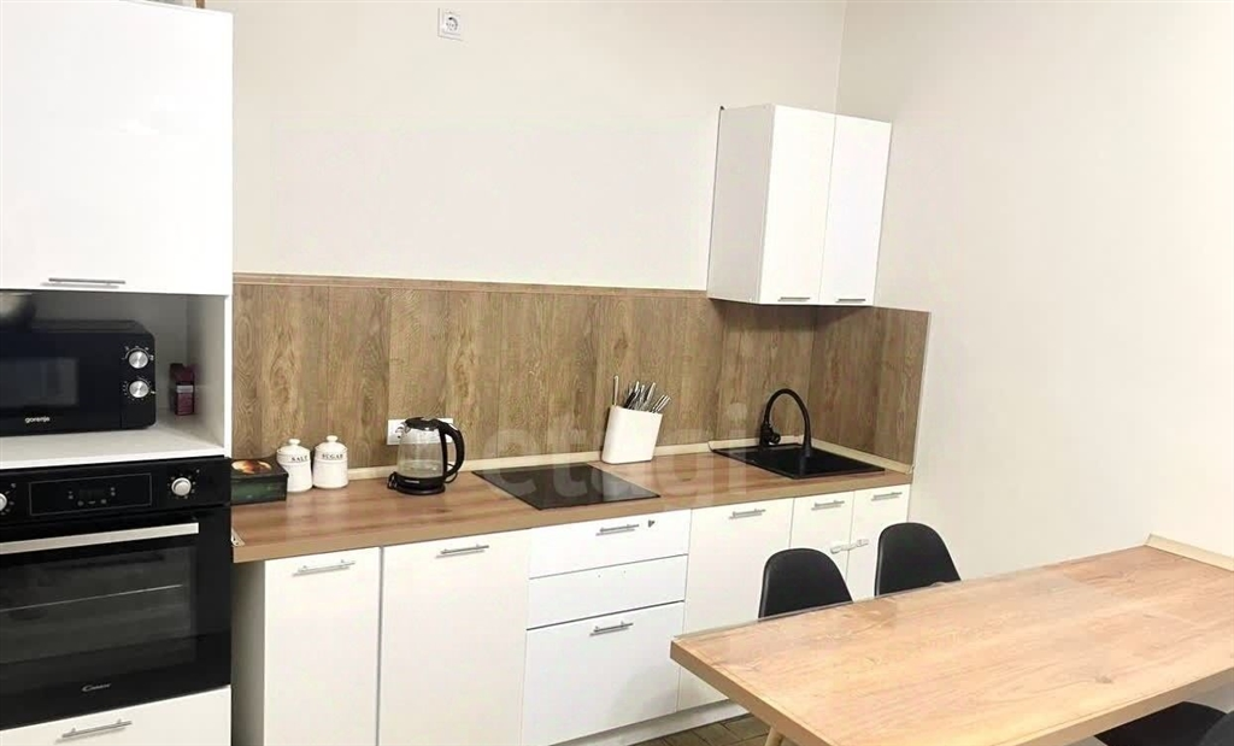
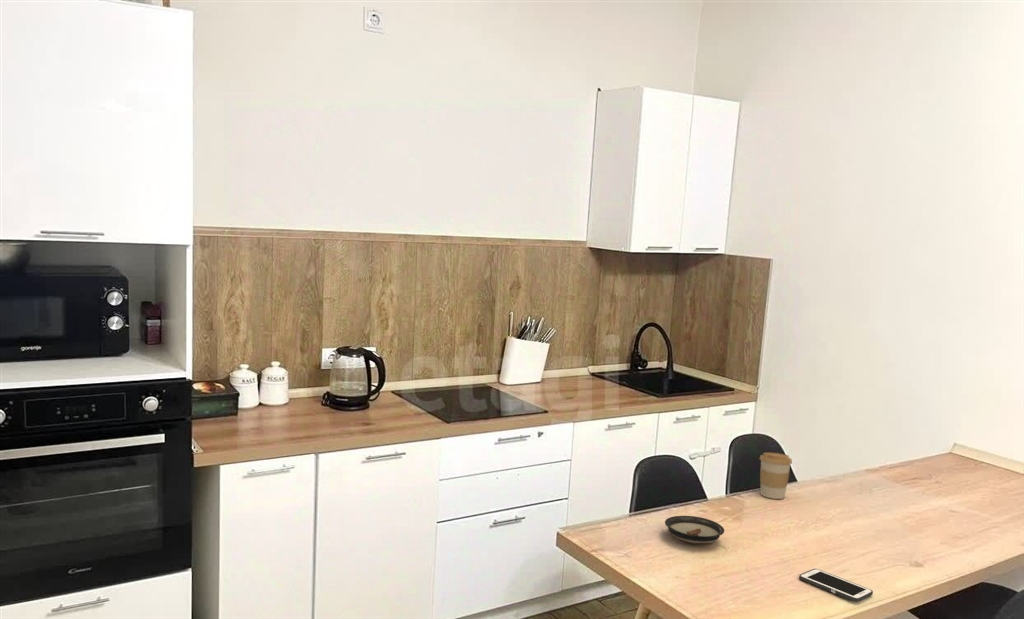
+ cell phone [798,568,874,603]
+ coffee cup [759,452,793,500]
+ saucer [664,515,725,545]
